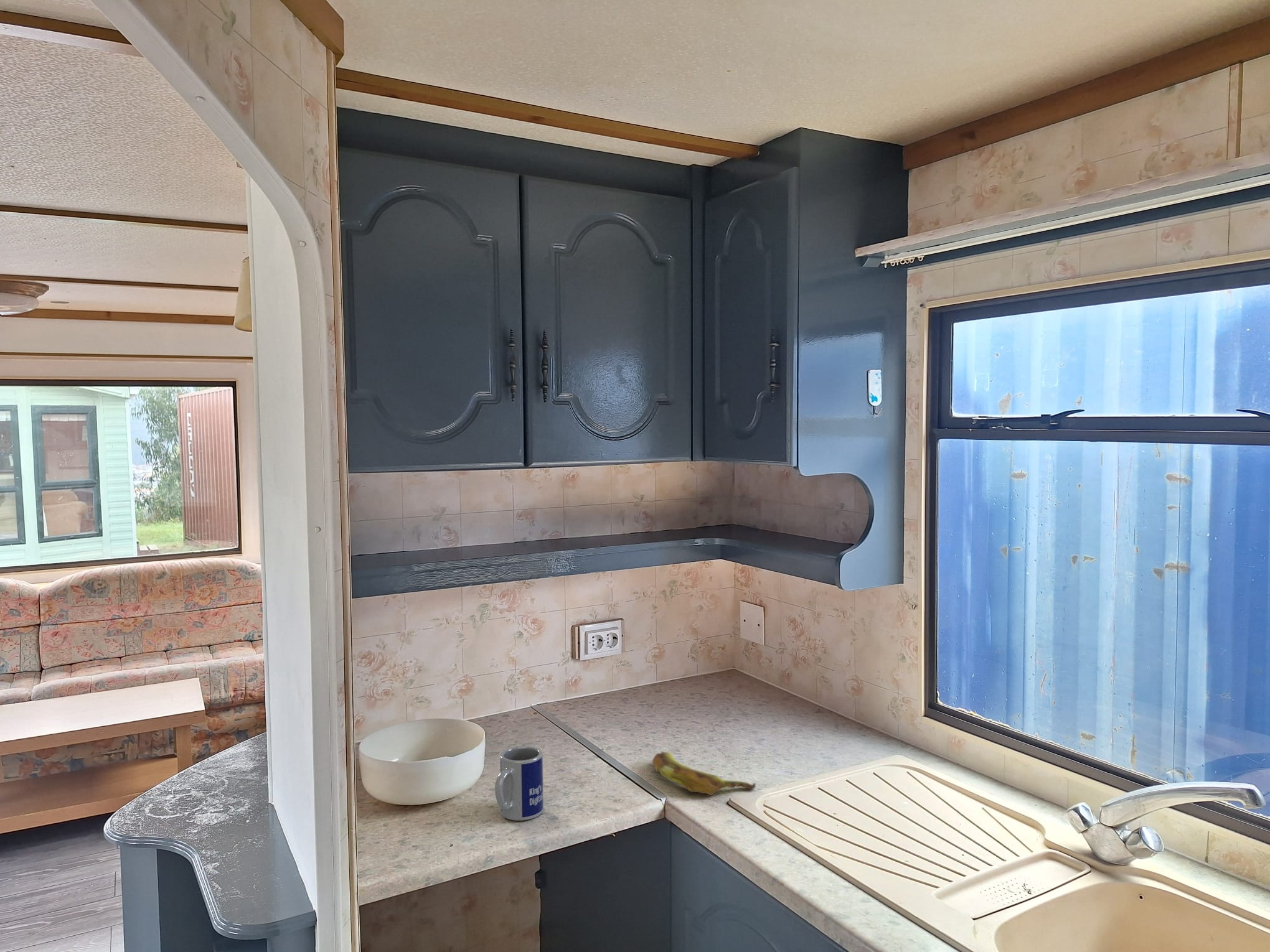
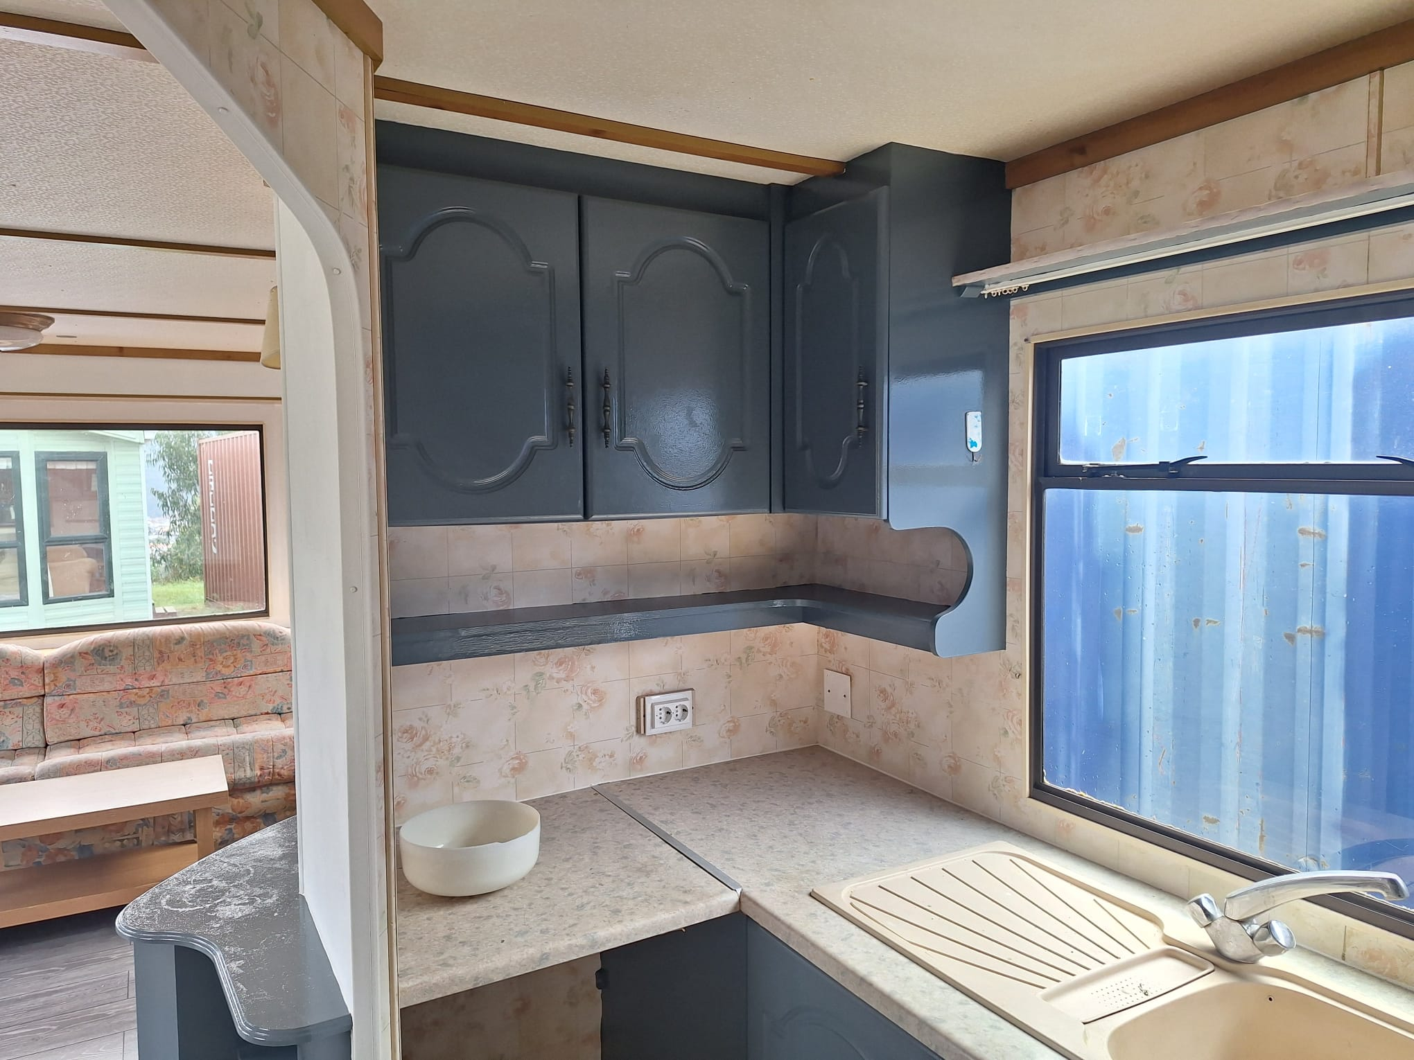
- mug [494,745,544,821]
- banana [652,751,756,796]
